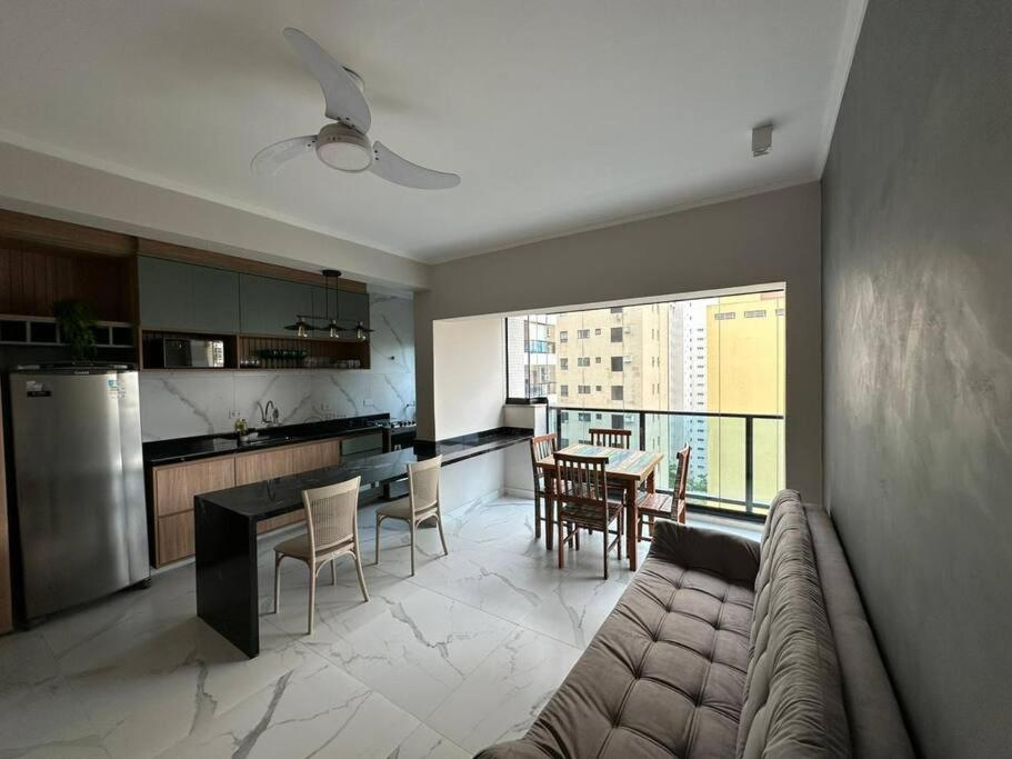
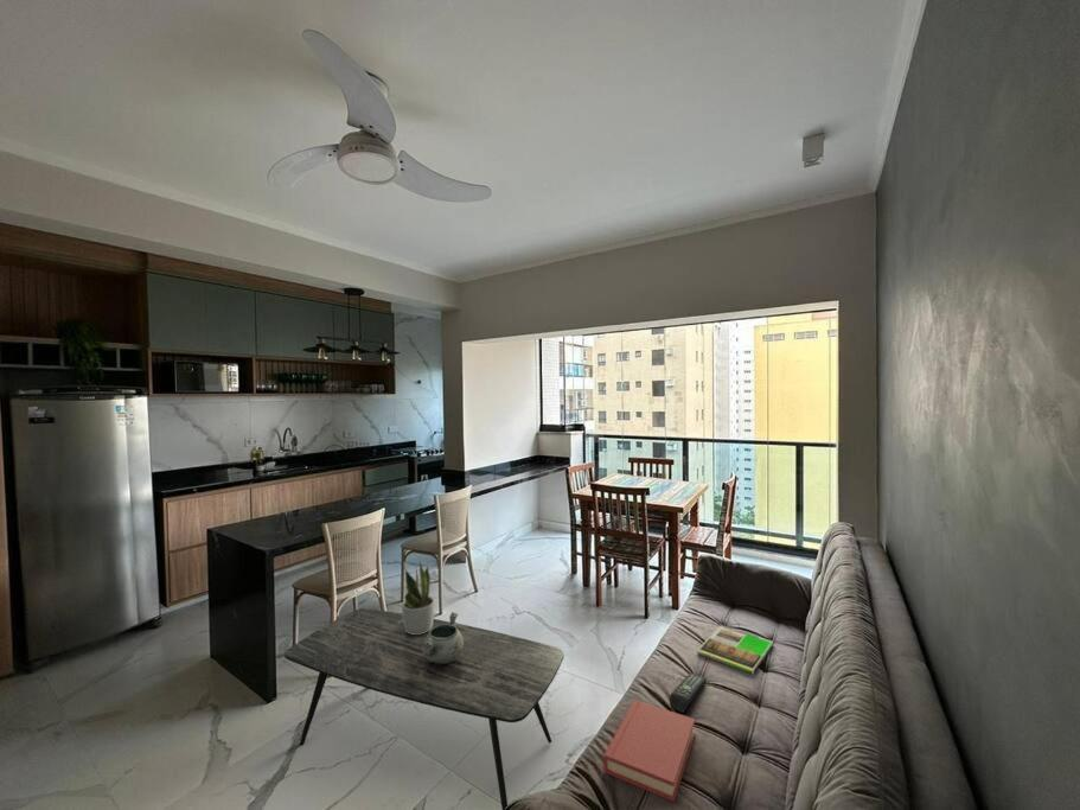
+ magazine [696,624,774,676]
+ coffee table [283,607,564,810]
+ hardback book [602,699,696,803]
+ potted plant [401,561,435,634]
+ remote control [669,671,708,714]
+ decorative bowl [422,611,464,664]
